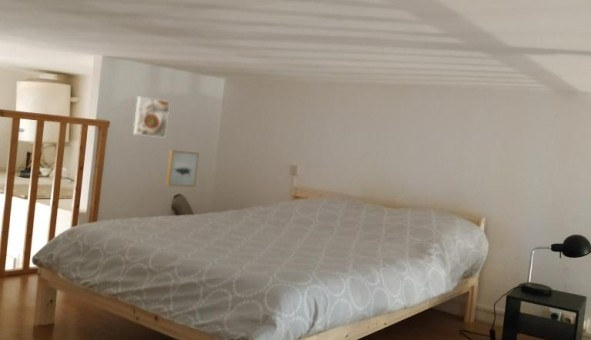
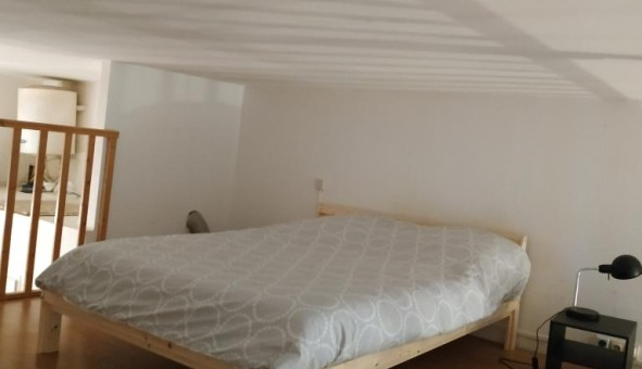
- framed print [133,95,171,139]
- wall art [165,149,200,188]
